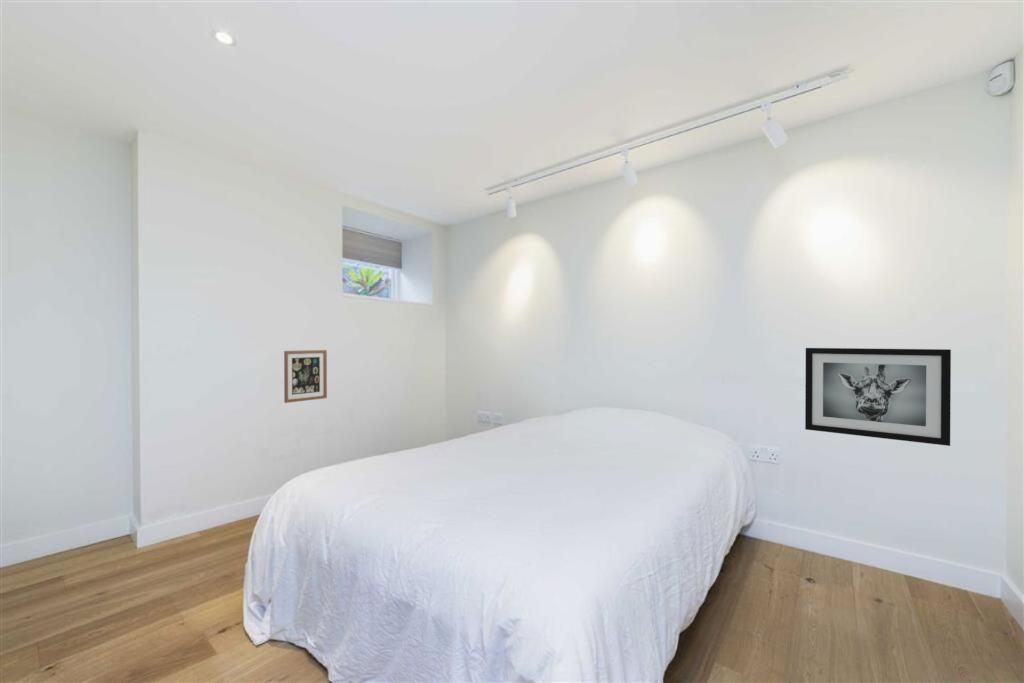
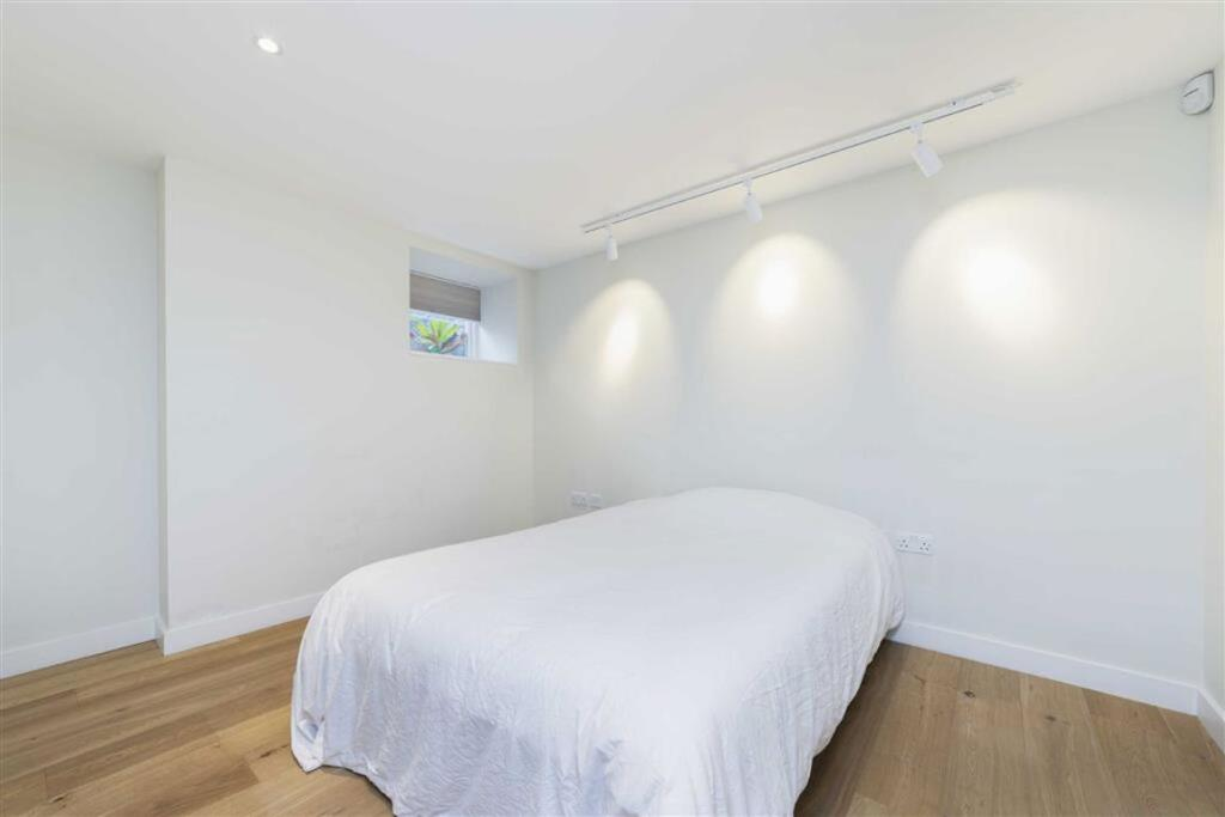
- wall art [283,349,328,404]
- wall art [804,347,952,447]
